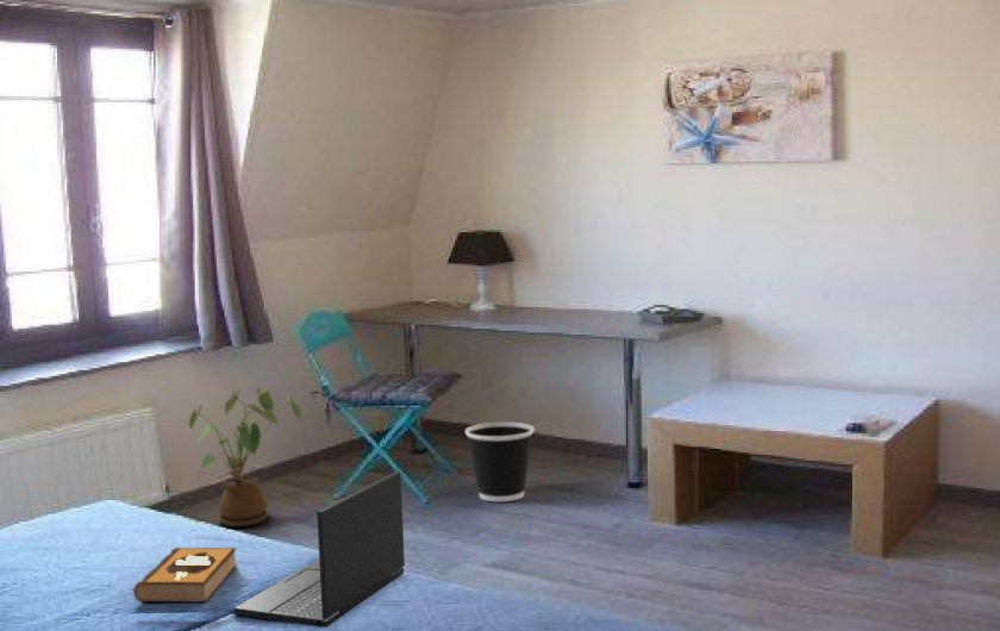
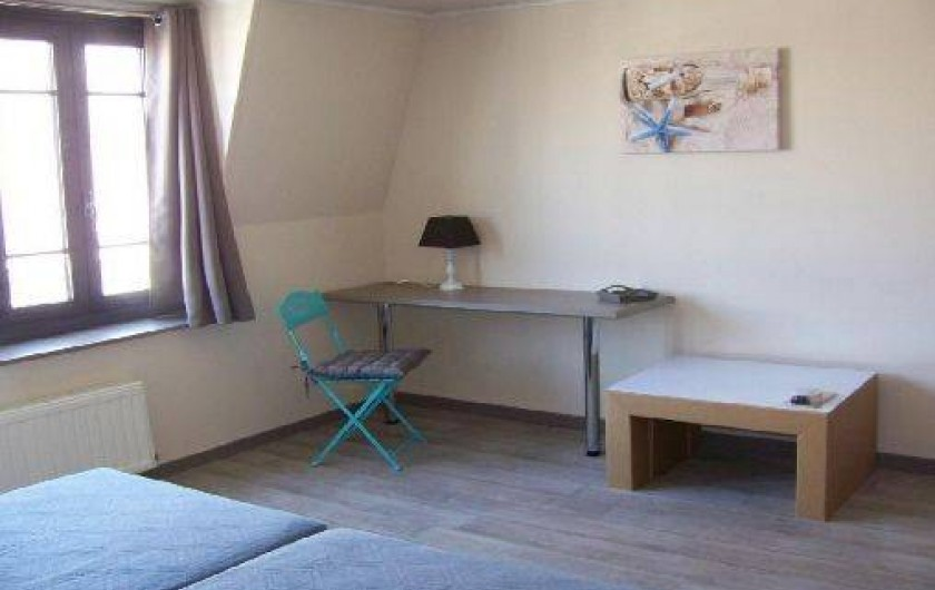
- hardback book [132,546,238,604]
- house plant [188,386,304,527]
- laptop [233,470,406,629]
- wastebasket [464,421,536,502]
